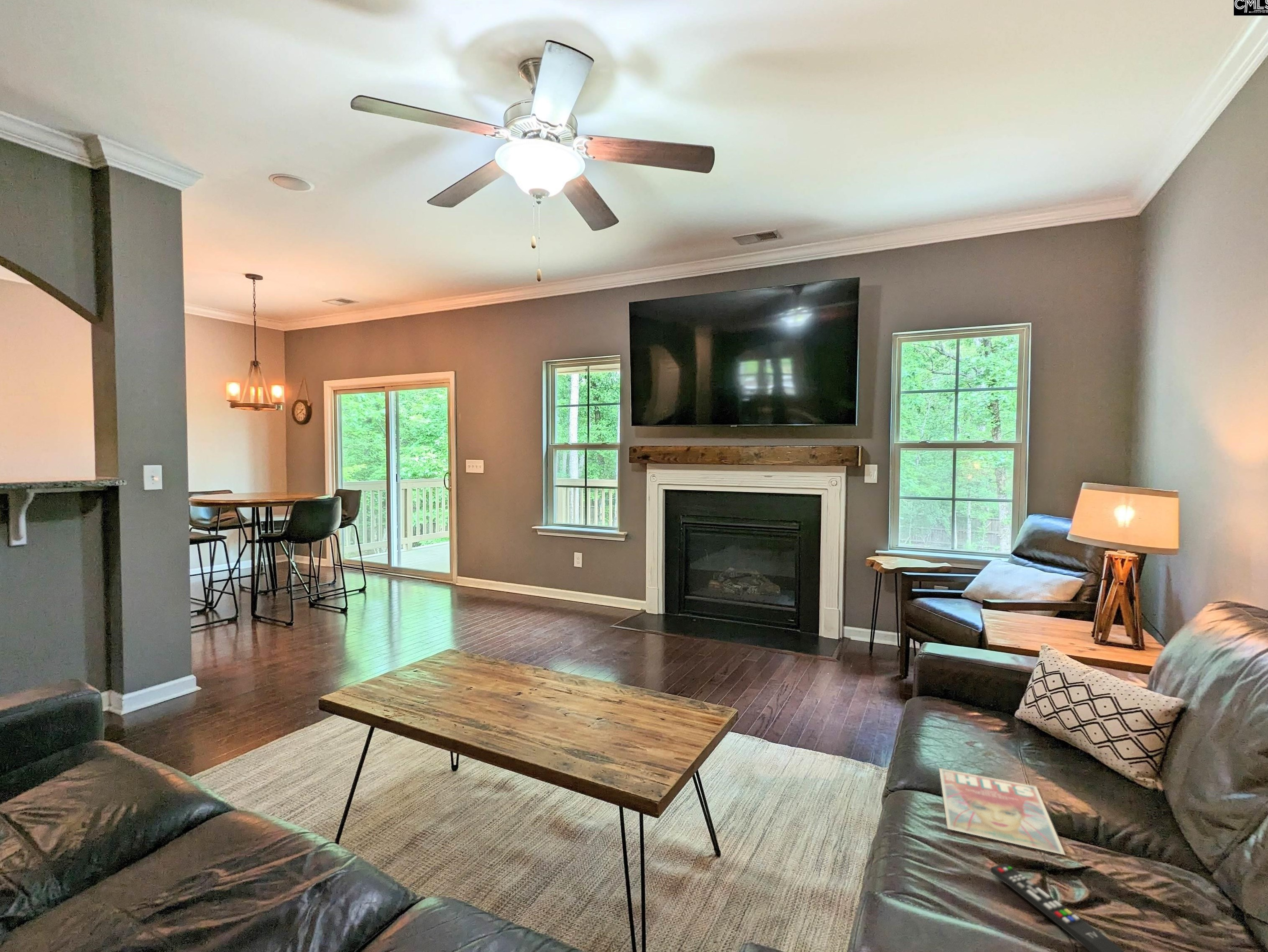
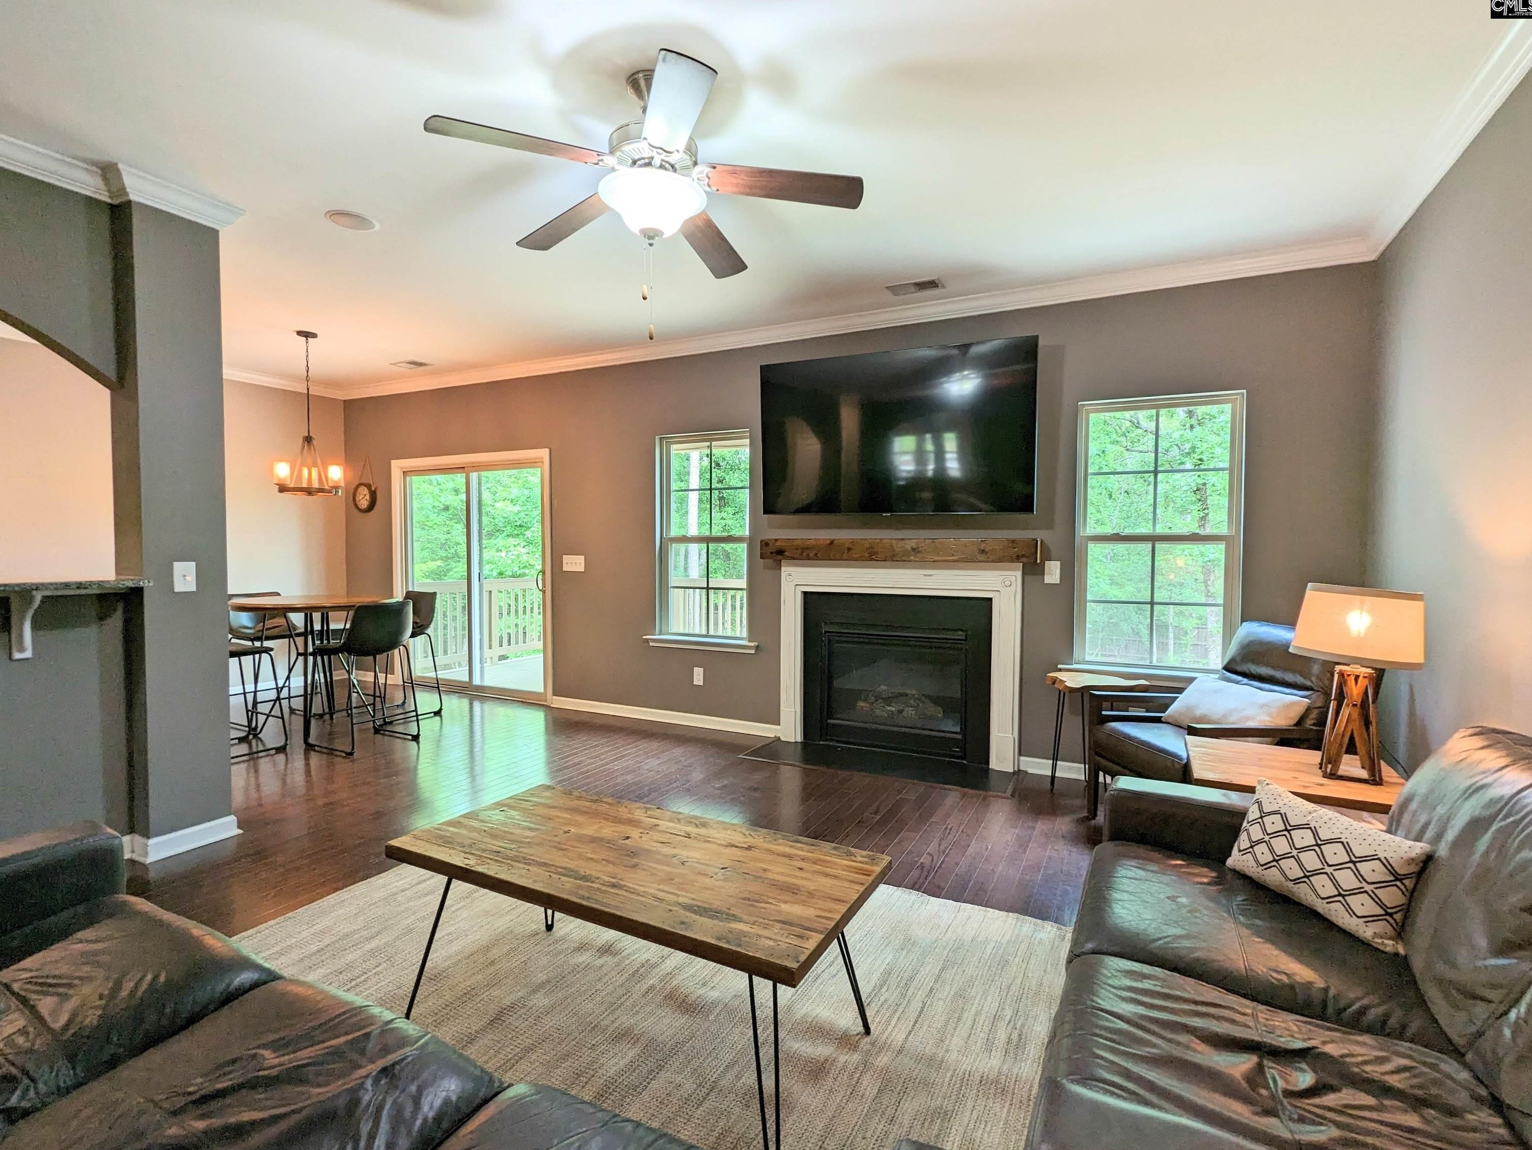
- remote control [990,863,1125,952]
- magazine [938,768,1066,856]
